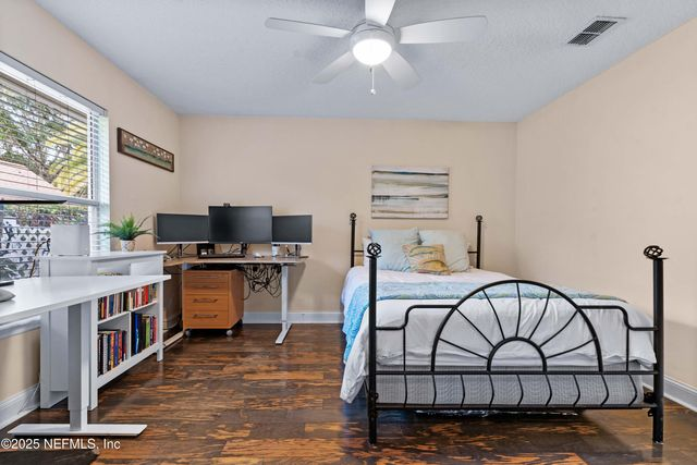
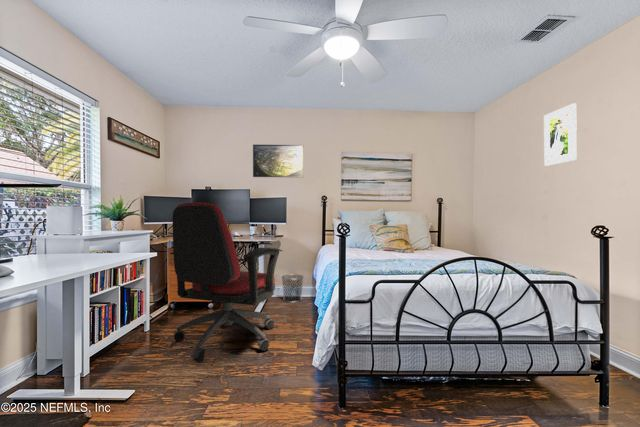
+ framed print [543,102,578,167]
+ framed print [252,144,304,178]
+ waste bin [280,274,304,304]
+ office chair [169,201,284,363]
